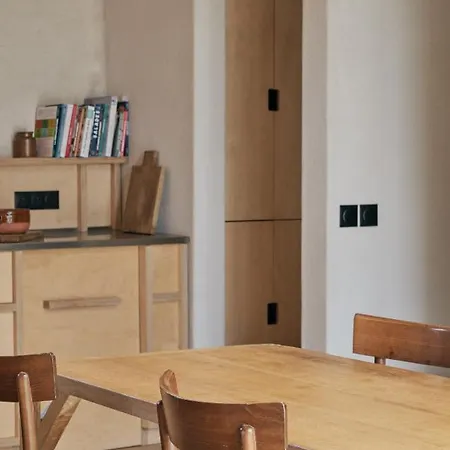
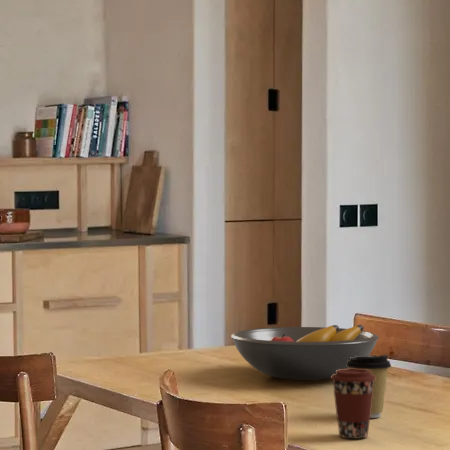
+ fruit bowl [230,324,380,381]
+ coffee cup [346,354,392,419]
+ coffee cup [330,368,376,440]
